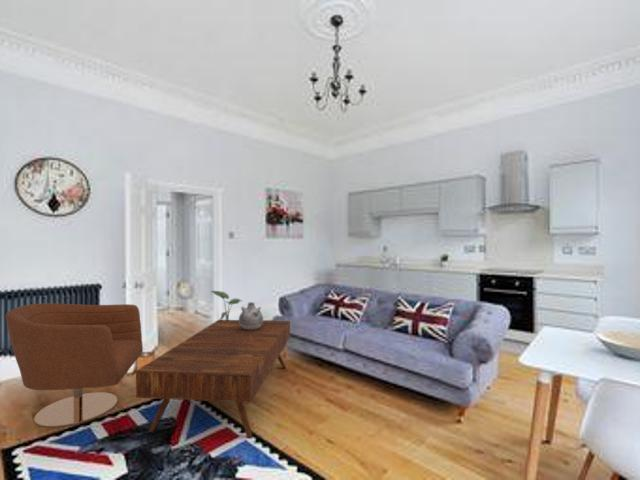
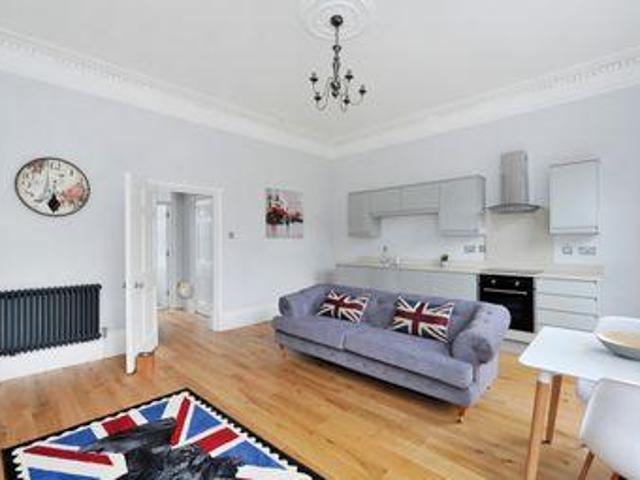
- coffee table [135,319,291,438]
- armchair [5,302,144,428]
- potted plant [209,290,243,320]
- vase [238,301,264,330]
